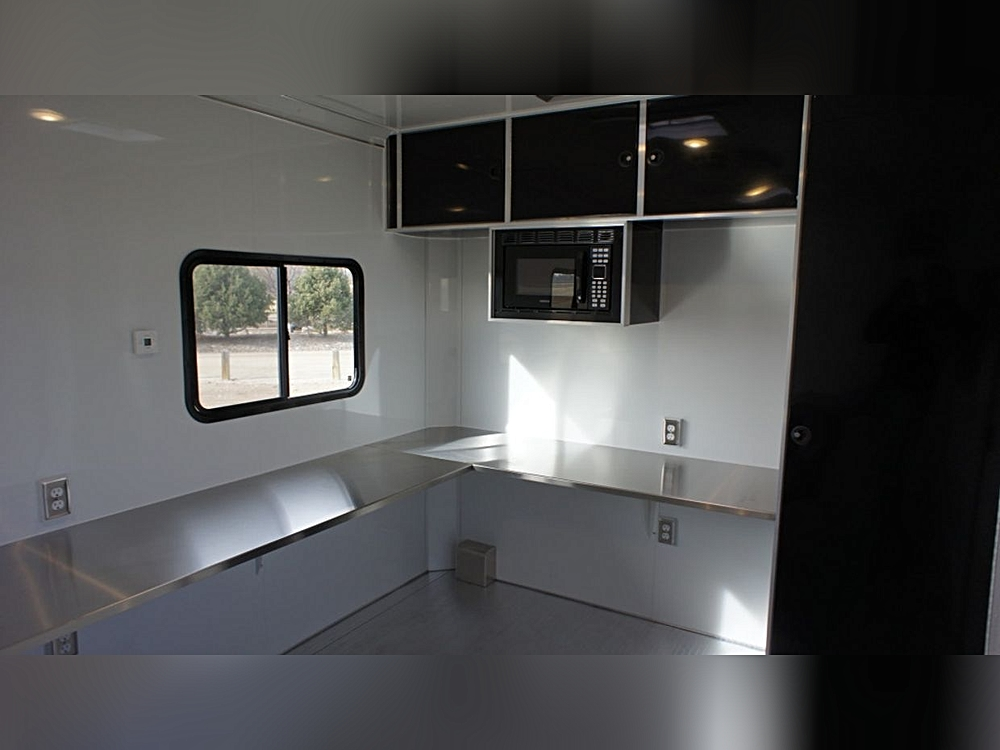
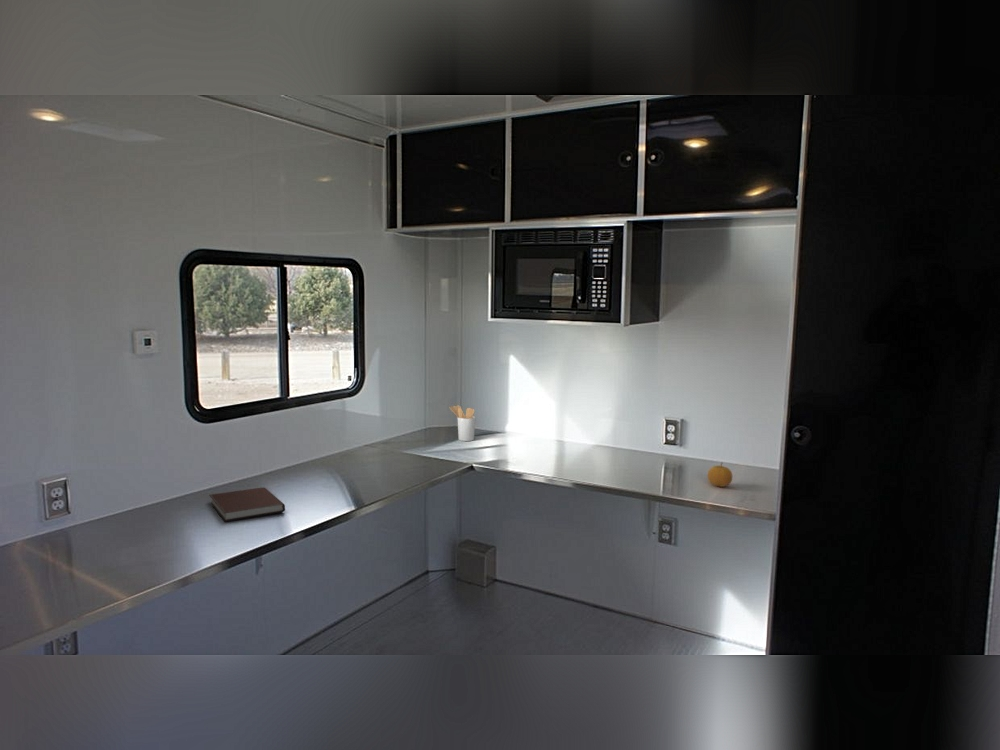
+ notebook [208,486,286,522]
+ utensil holder [448,404,477,442]
+ fruit [707,461,733,488]
